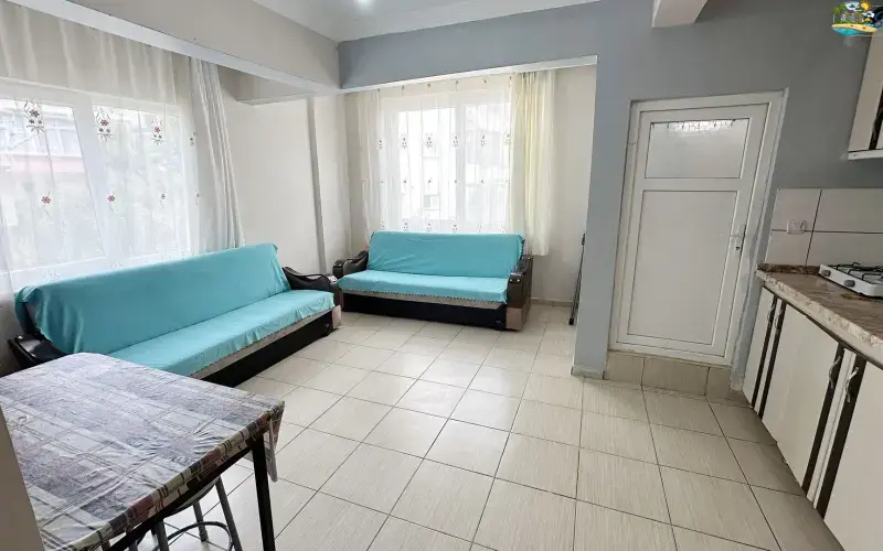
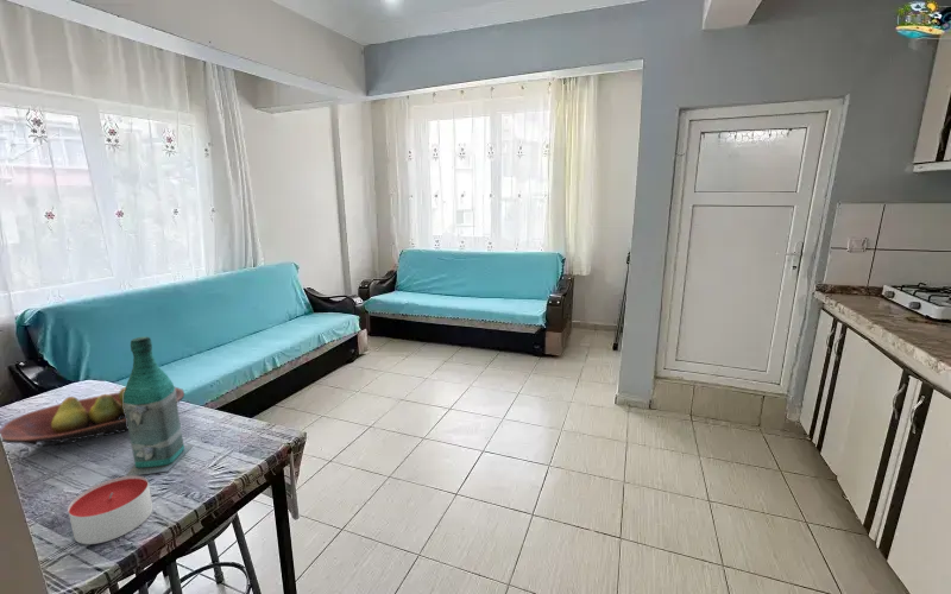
+ candle [67,475,153,545]
+ fruit bowl [0,386,185,448]
+ bottle [124,335,194,476]
